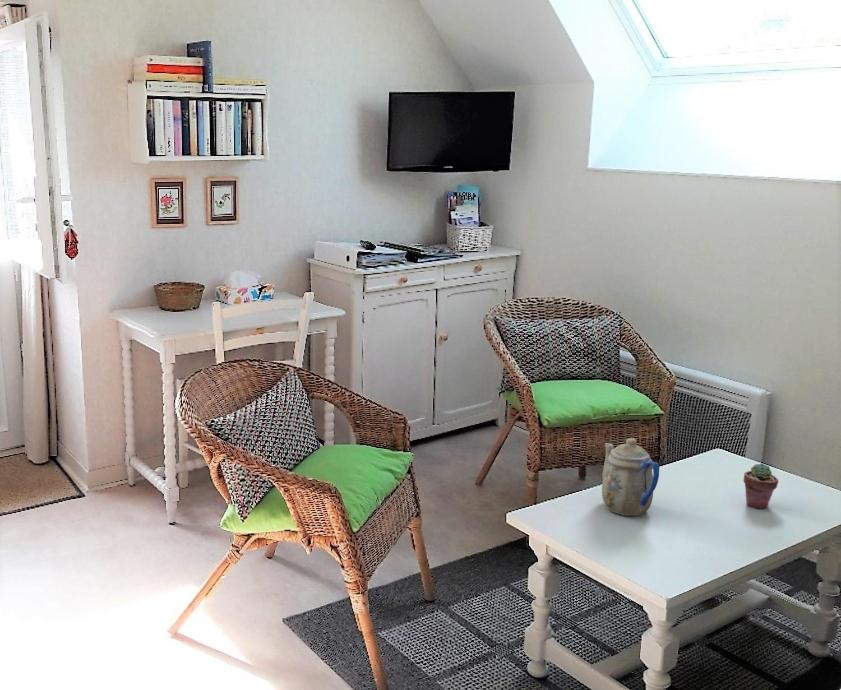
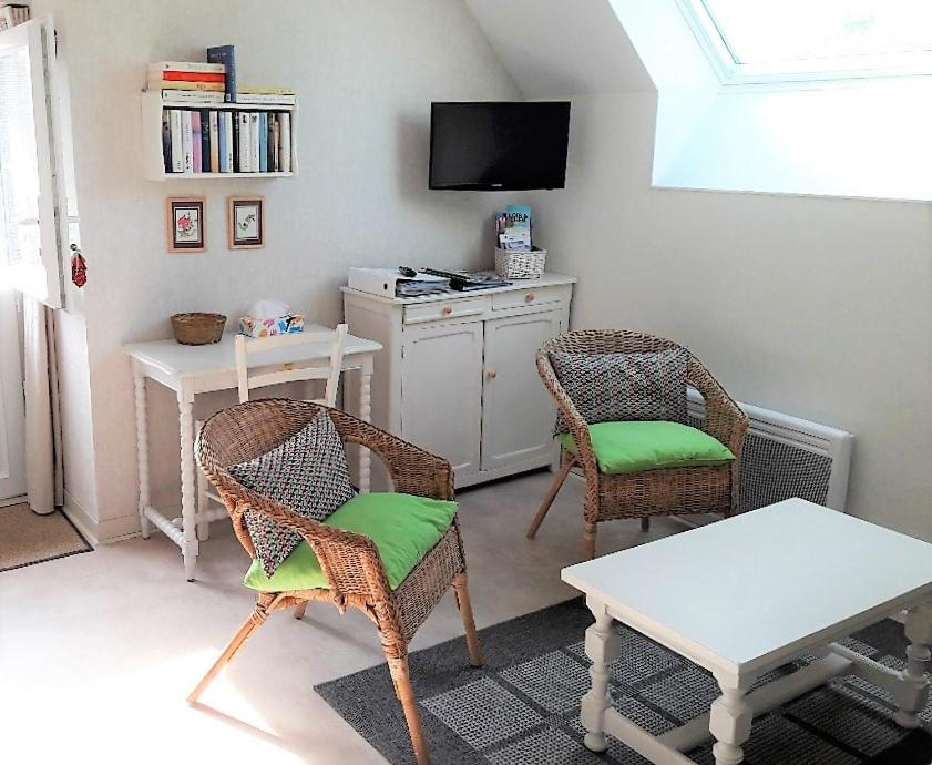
- potted succulent [742,462,779,510]
- teapot [601,437,660,516]
